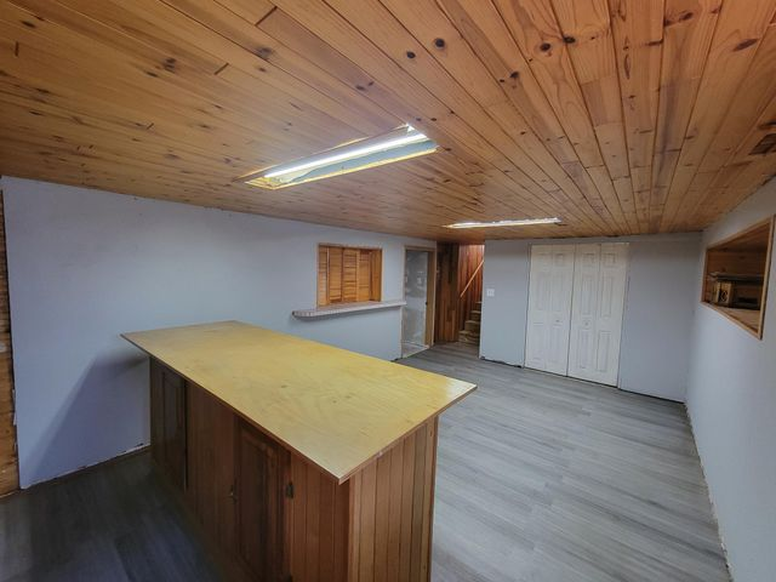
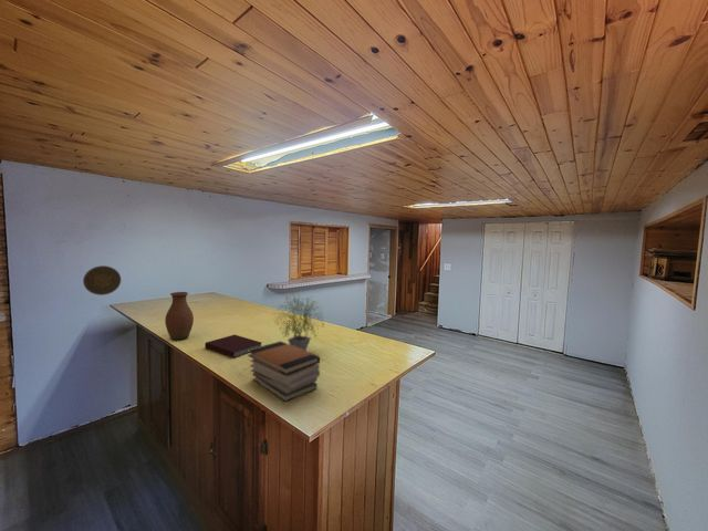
+ vase [164,291,195,342]
+ potted plant [270,289,325,352]
+ book stack [247,341,321,403]
+ decorative plate [82,264,122,296]
+ notebook [204,334,262,358]
